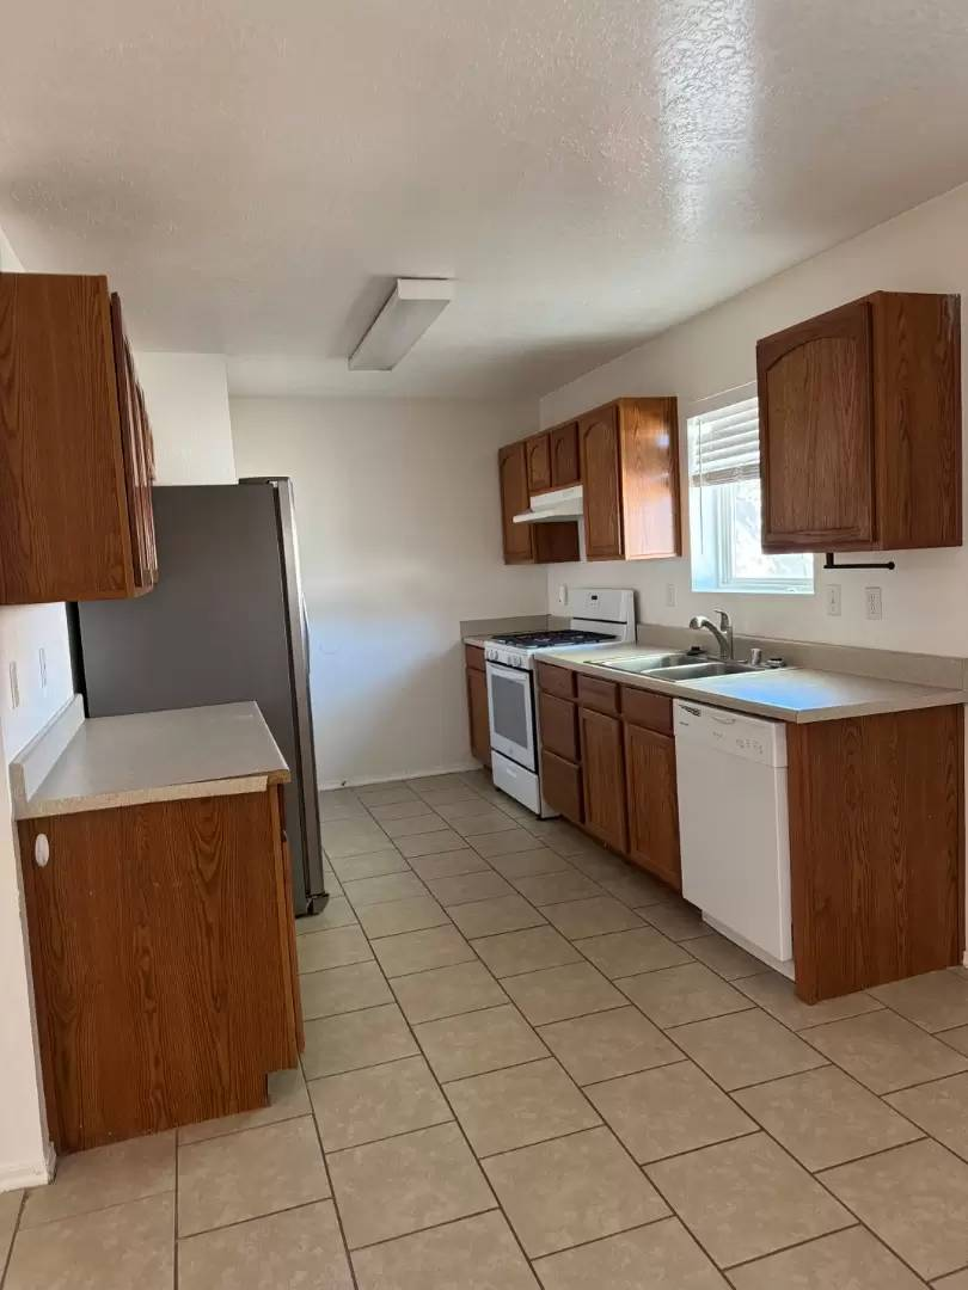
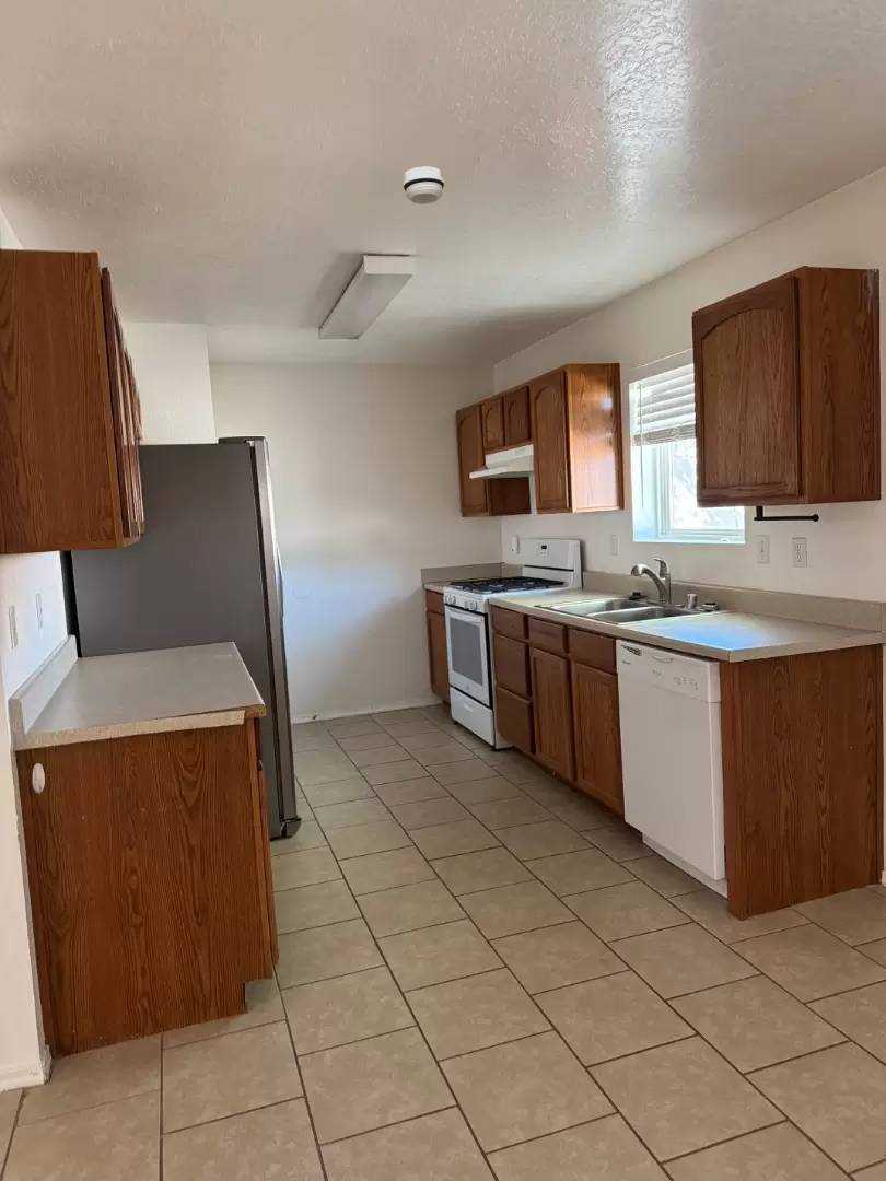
+ smoke detector [401,166,445,206]
